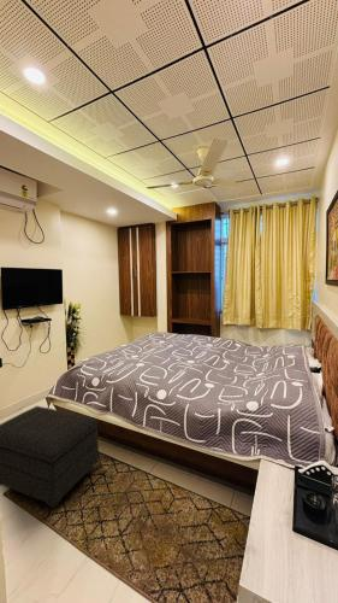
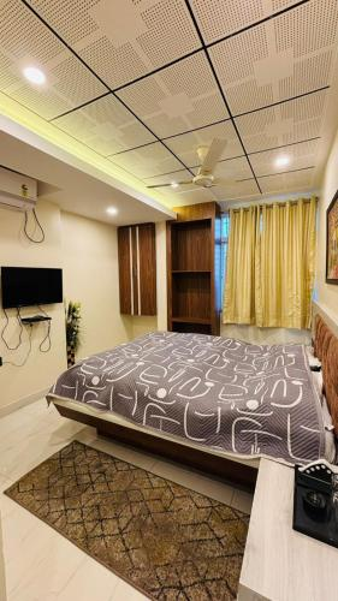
- footstool [0,405,100,509]
